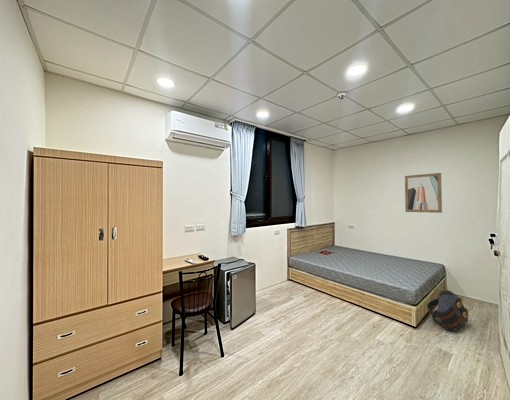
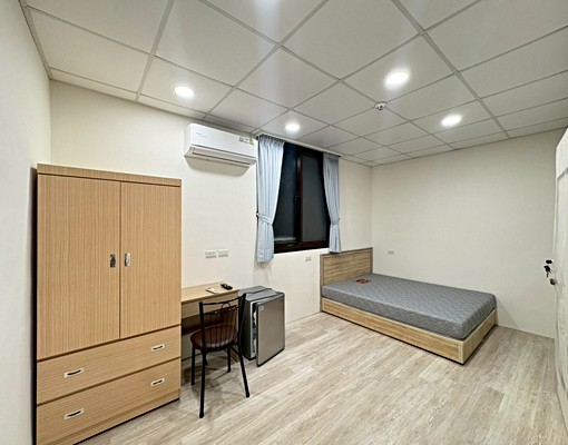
- backpack [426,289,469,332]
- wall art [404,172,443,214]
